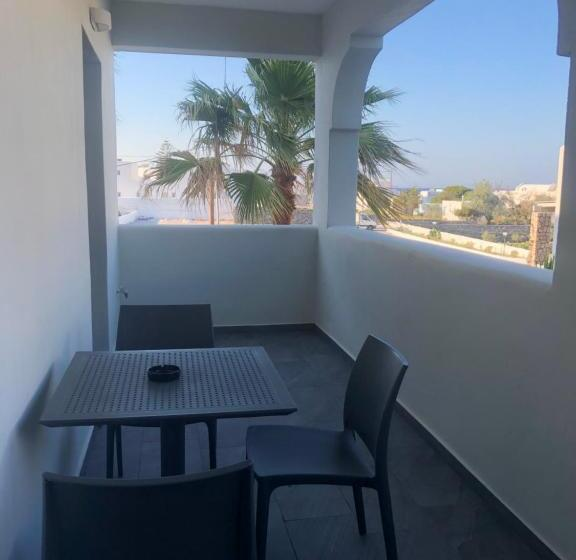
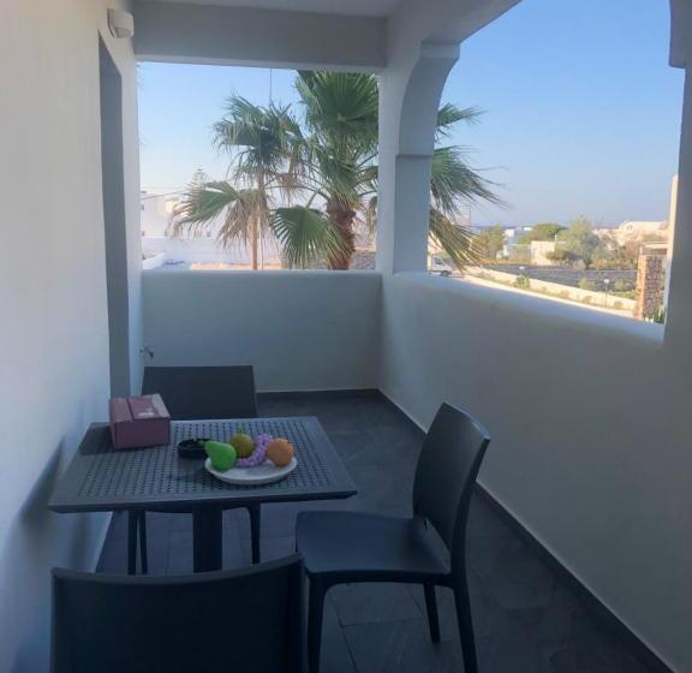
+ fruit bowl [197,425,298,486]
+ tissue box [107,393,172,449]
